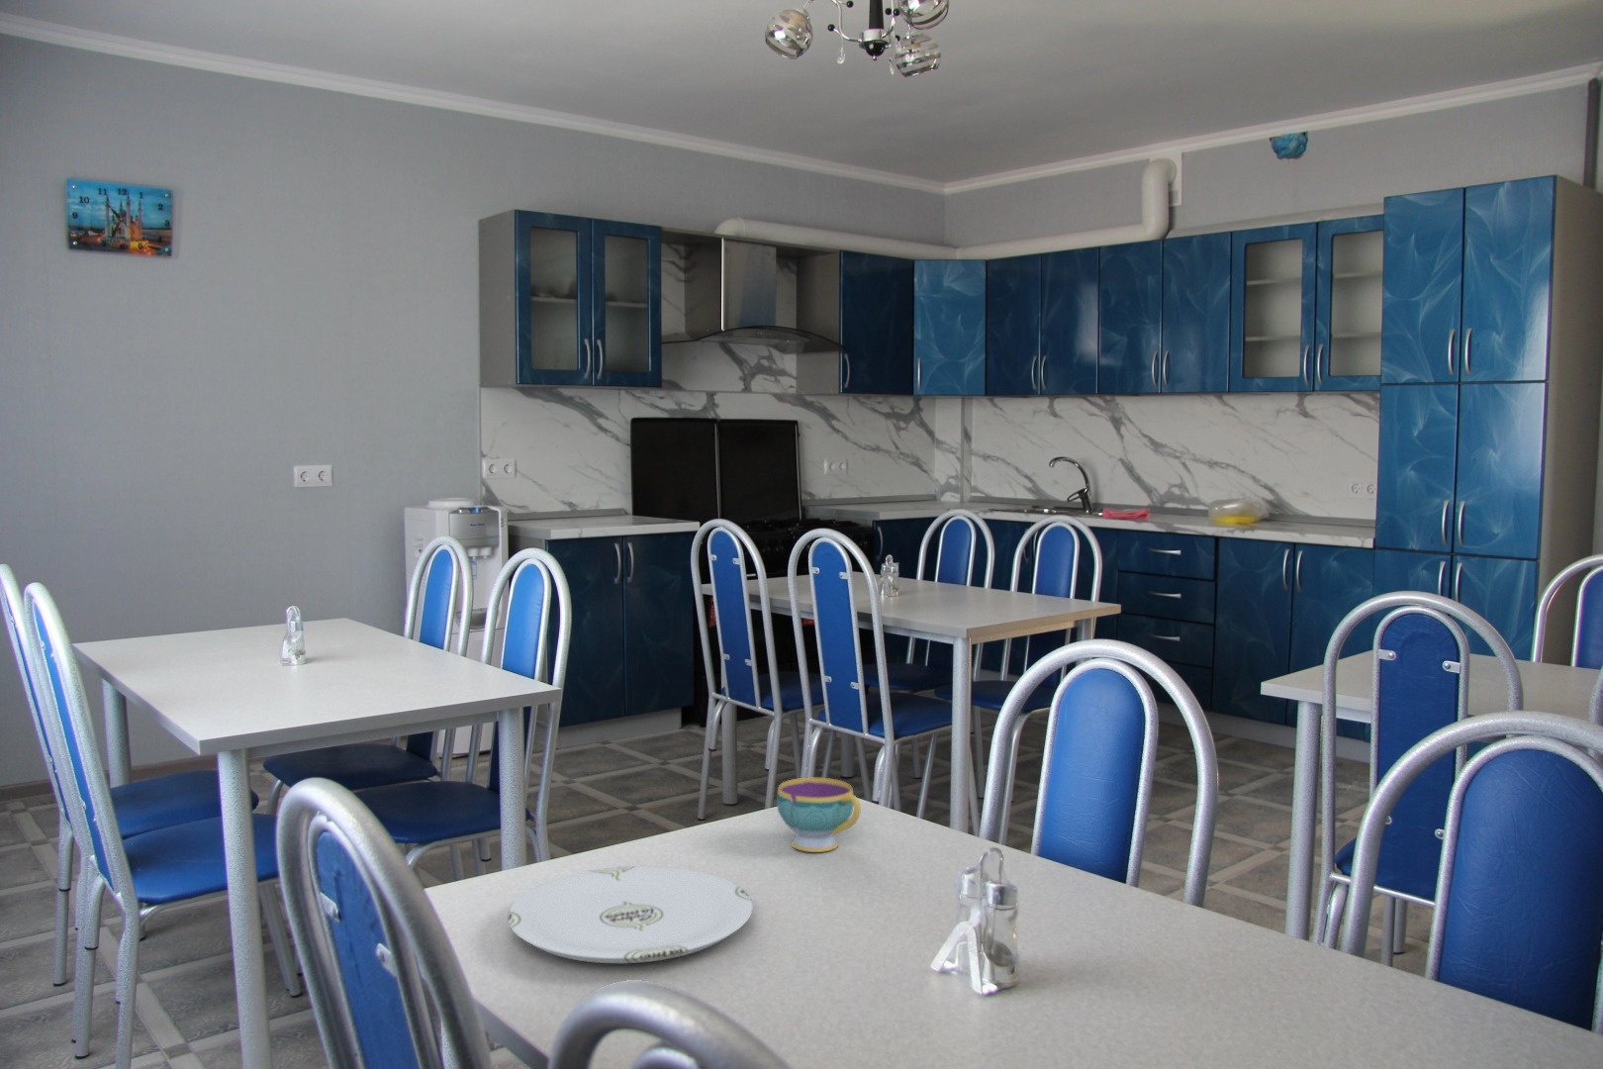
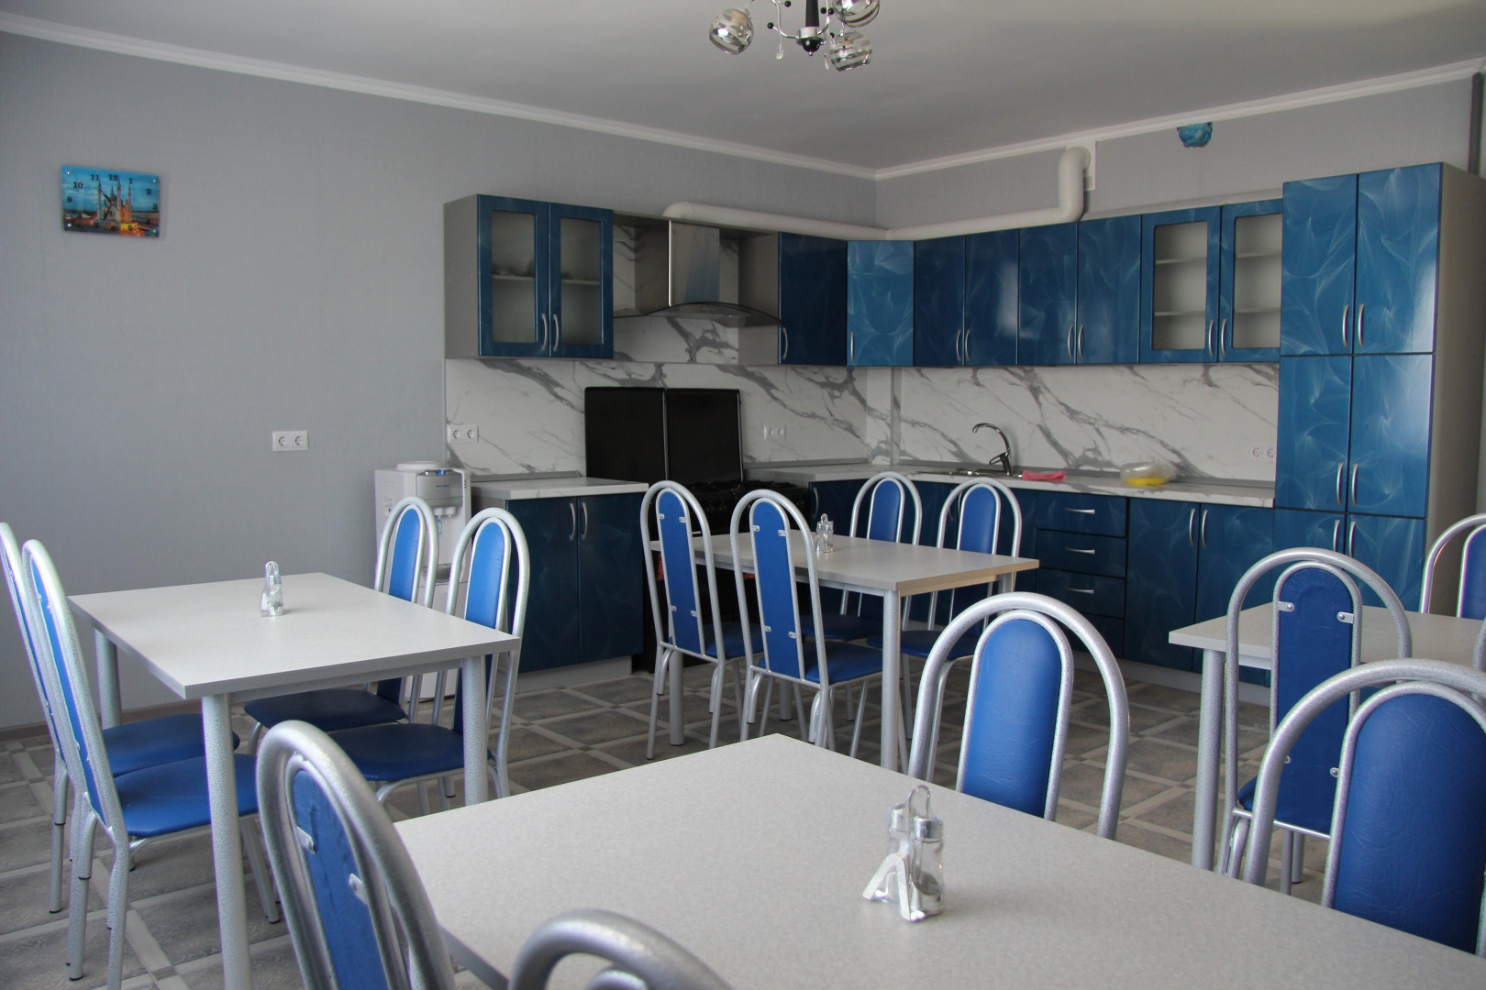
- teacup [775,777,862,853]
- plate [507,865,754,964]
